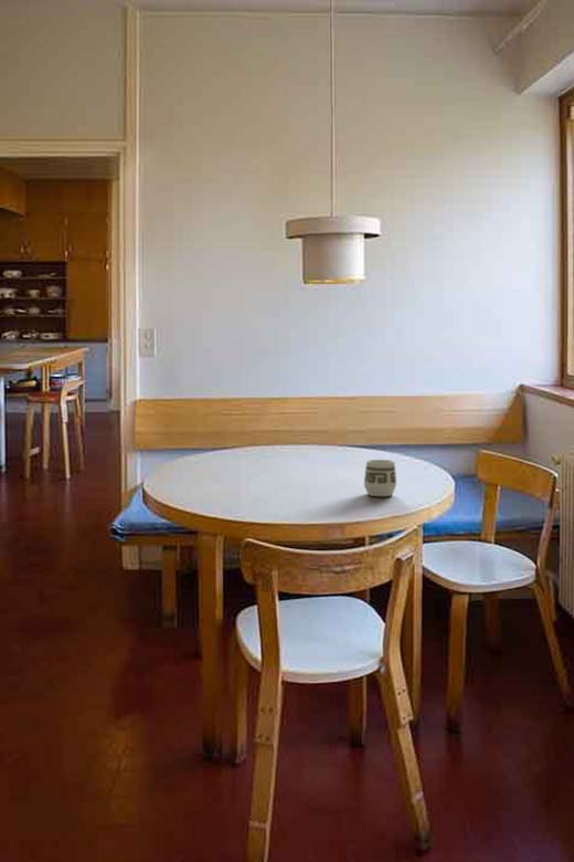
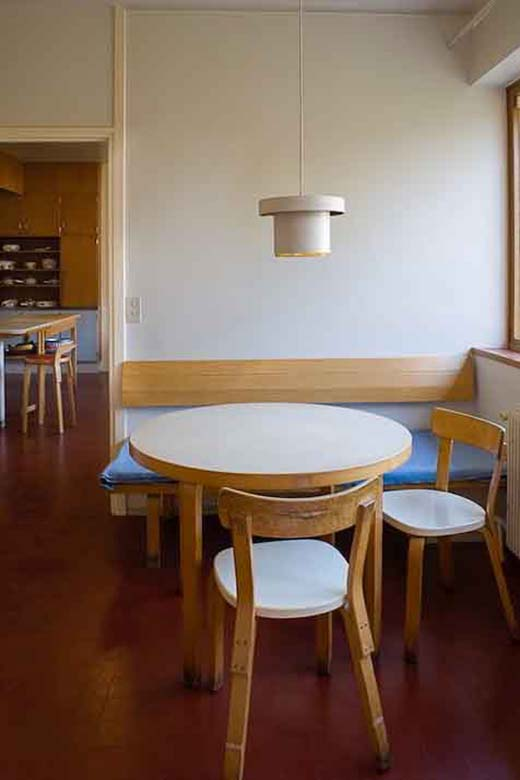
- cup [363,459,397,497]
